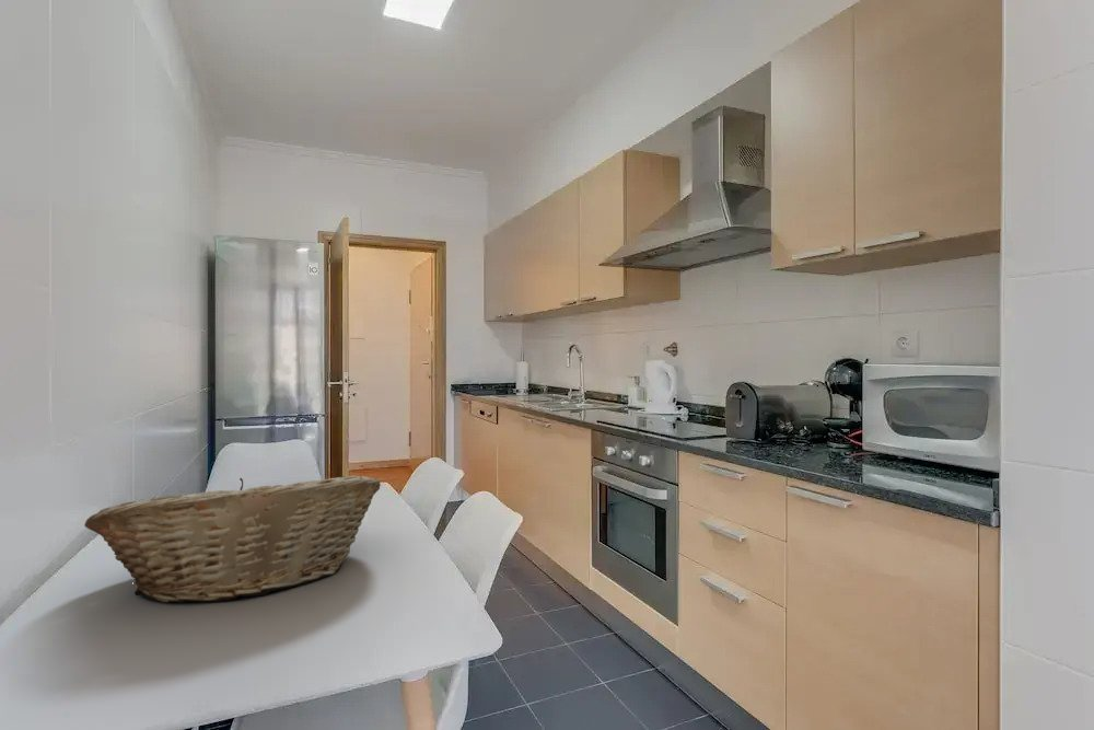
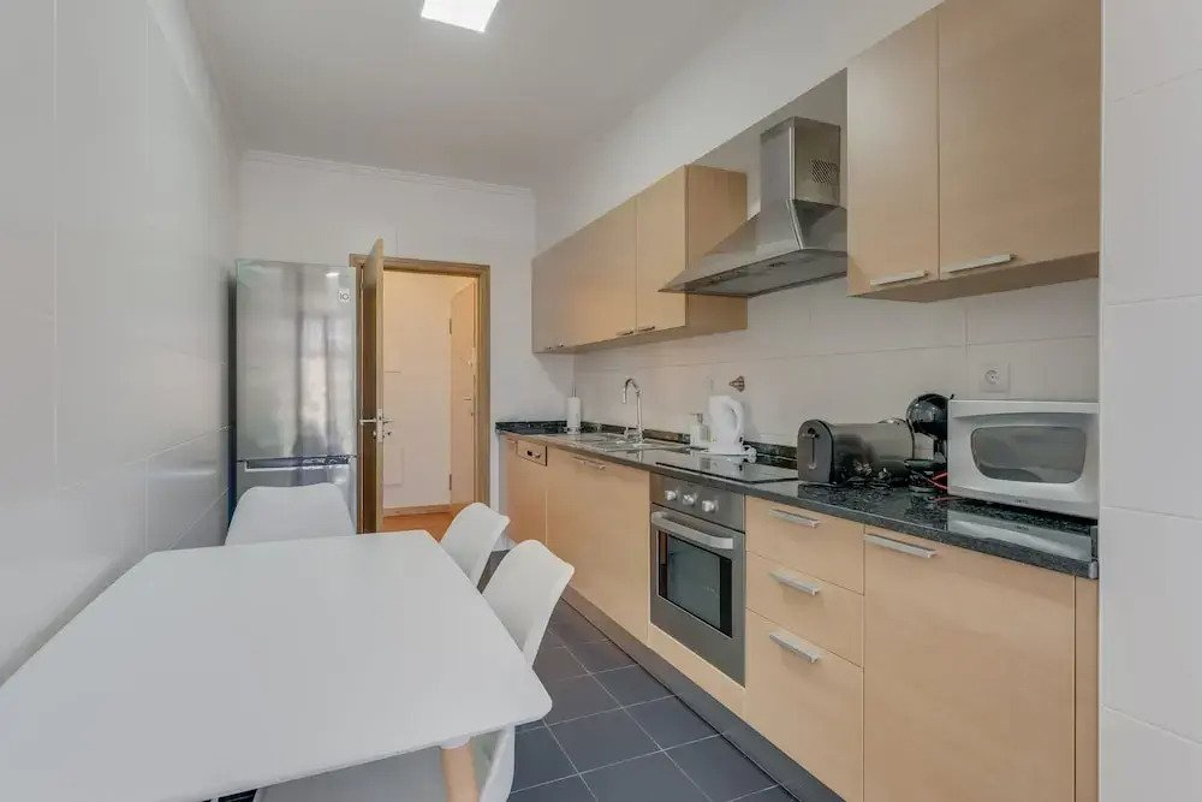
- fruit basket [83,474,382,604]
